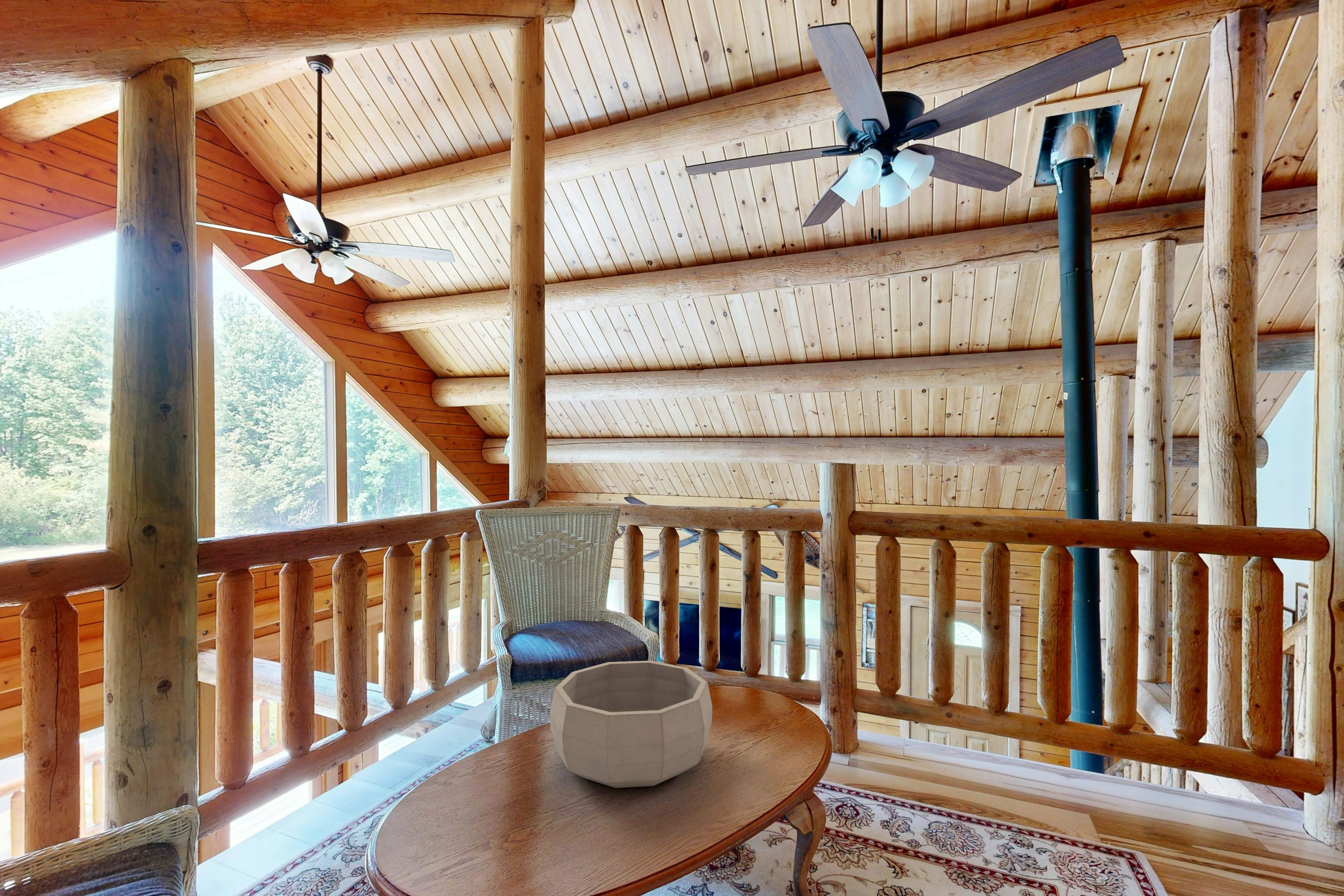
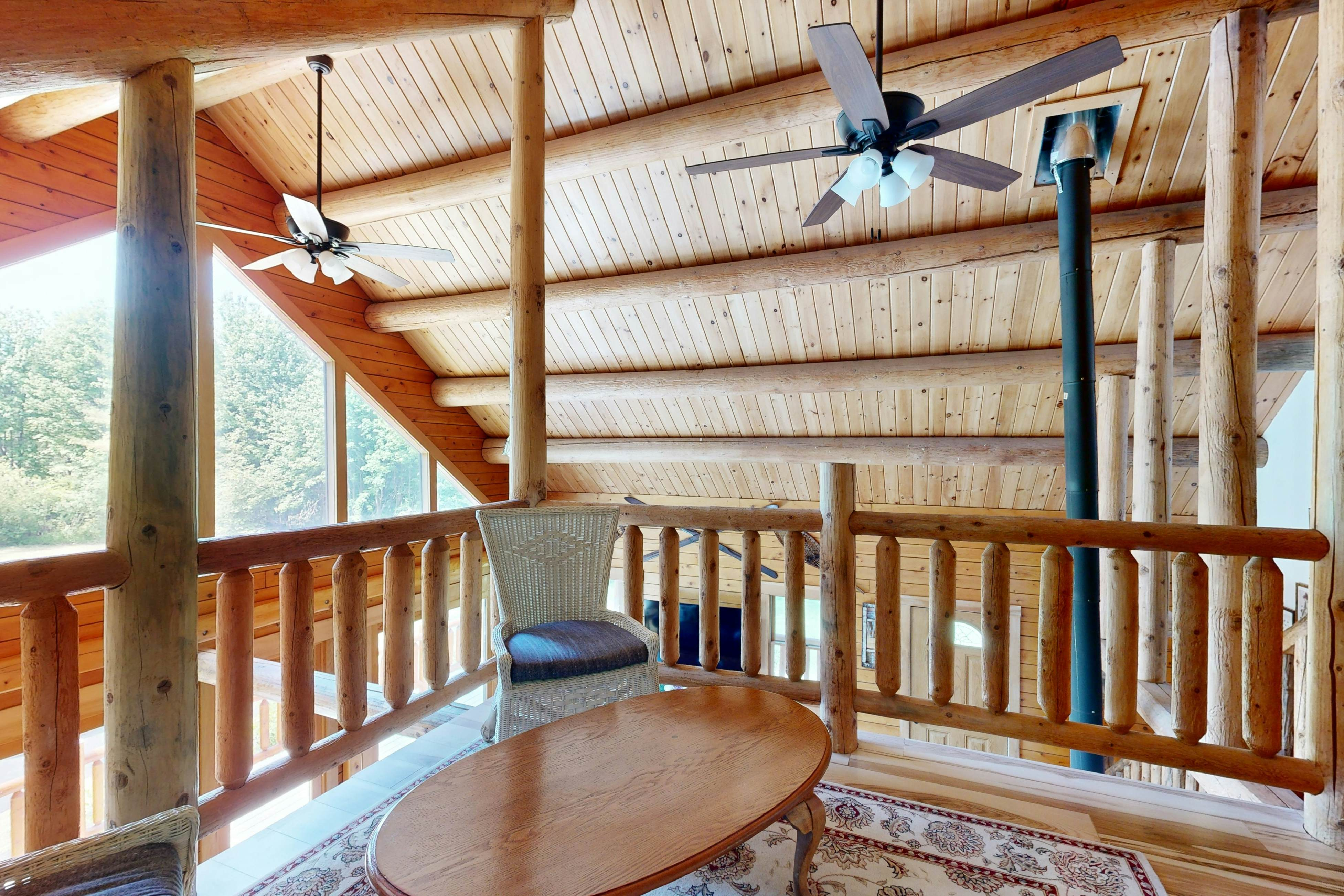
- decorative bowl [549,660,713,788]
